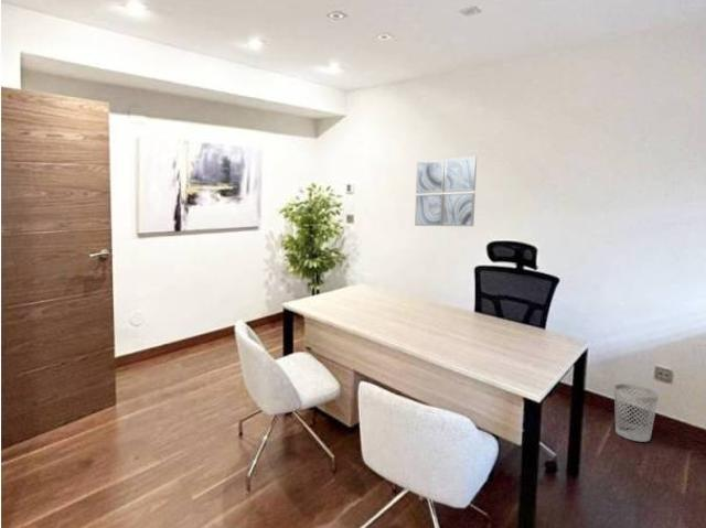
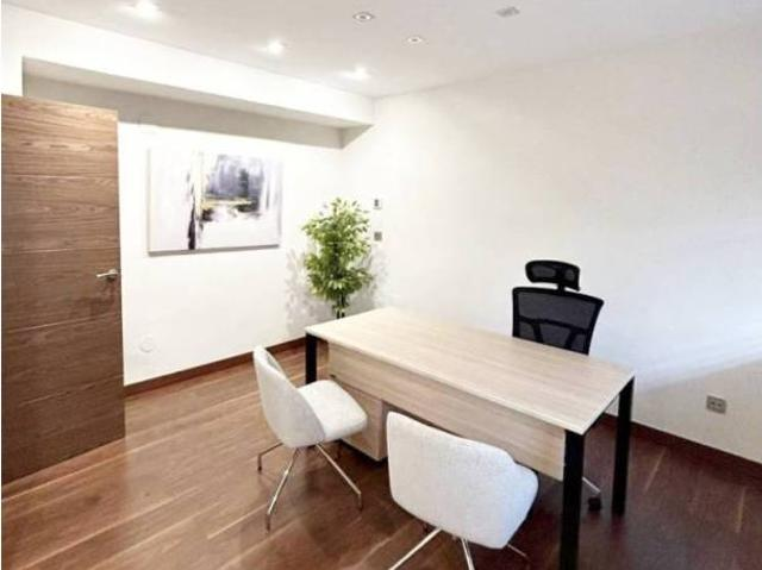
- wastebasket [613,382,660,443]
- wall art [414,155,478,227]
